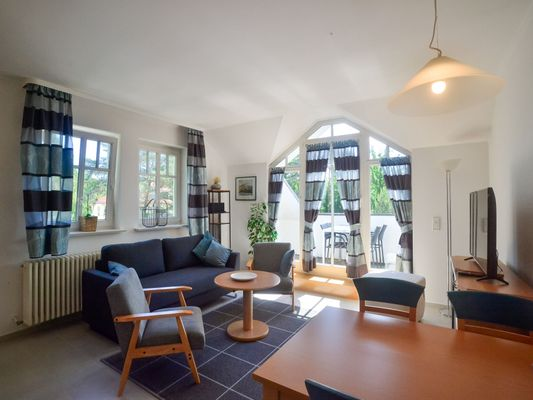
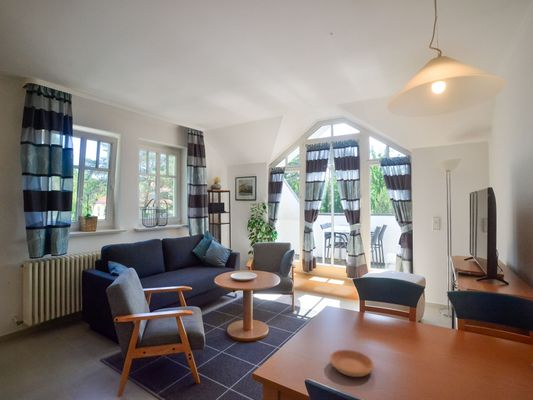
+ saucer [329,349,375,378]
